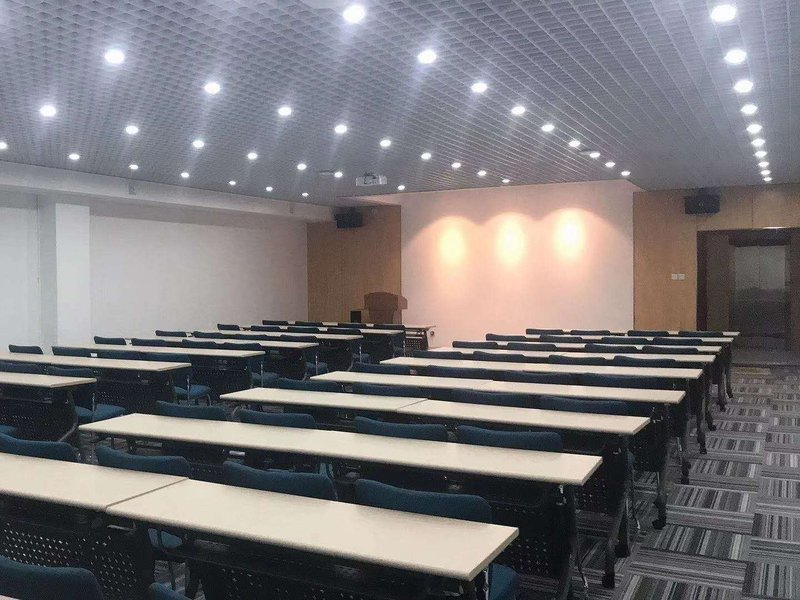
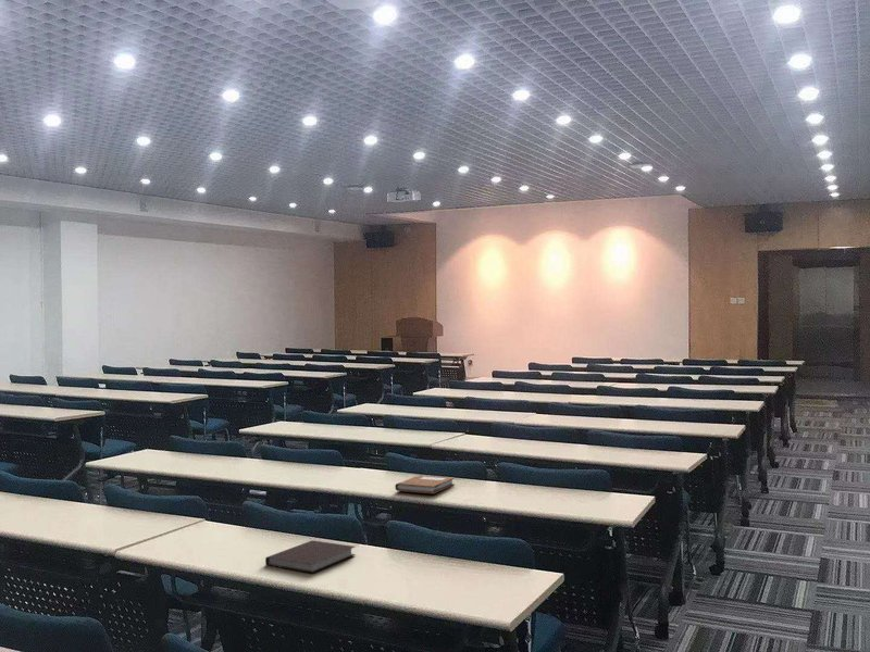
+ notebook [264,539,357,574]
+ notebook [394,474,456,494]
